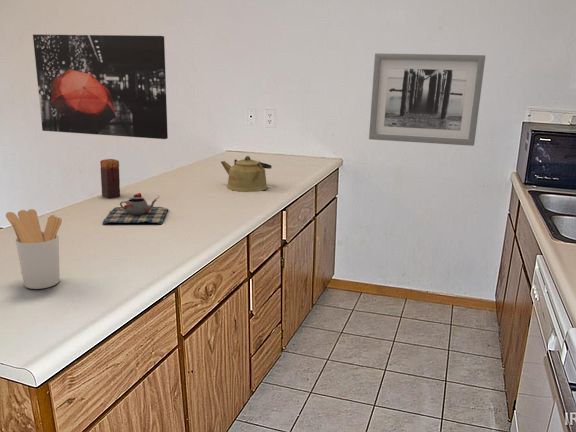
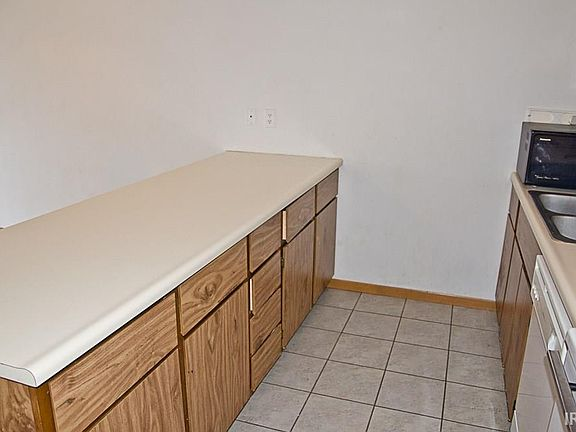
- wall art [32,33,169,140]
- candle [99,158,121,199]
- utensil holder [5,208,63,290]
- kettle [220,155,273,193]
- wall art [368,52,486,147]
- teapot [102,192,169,225]
